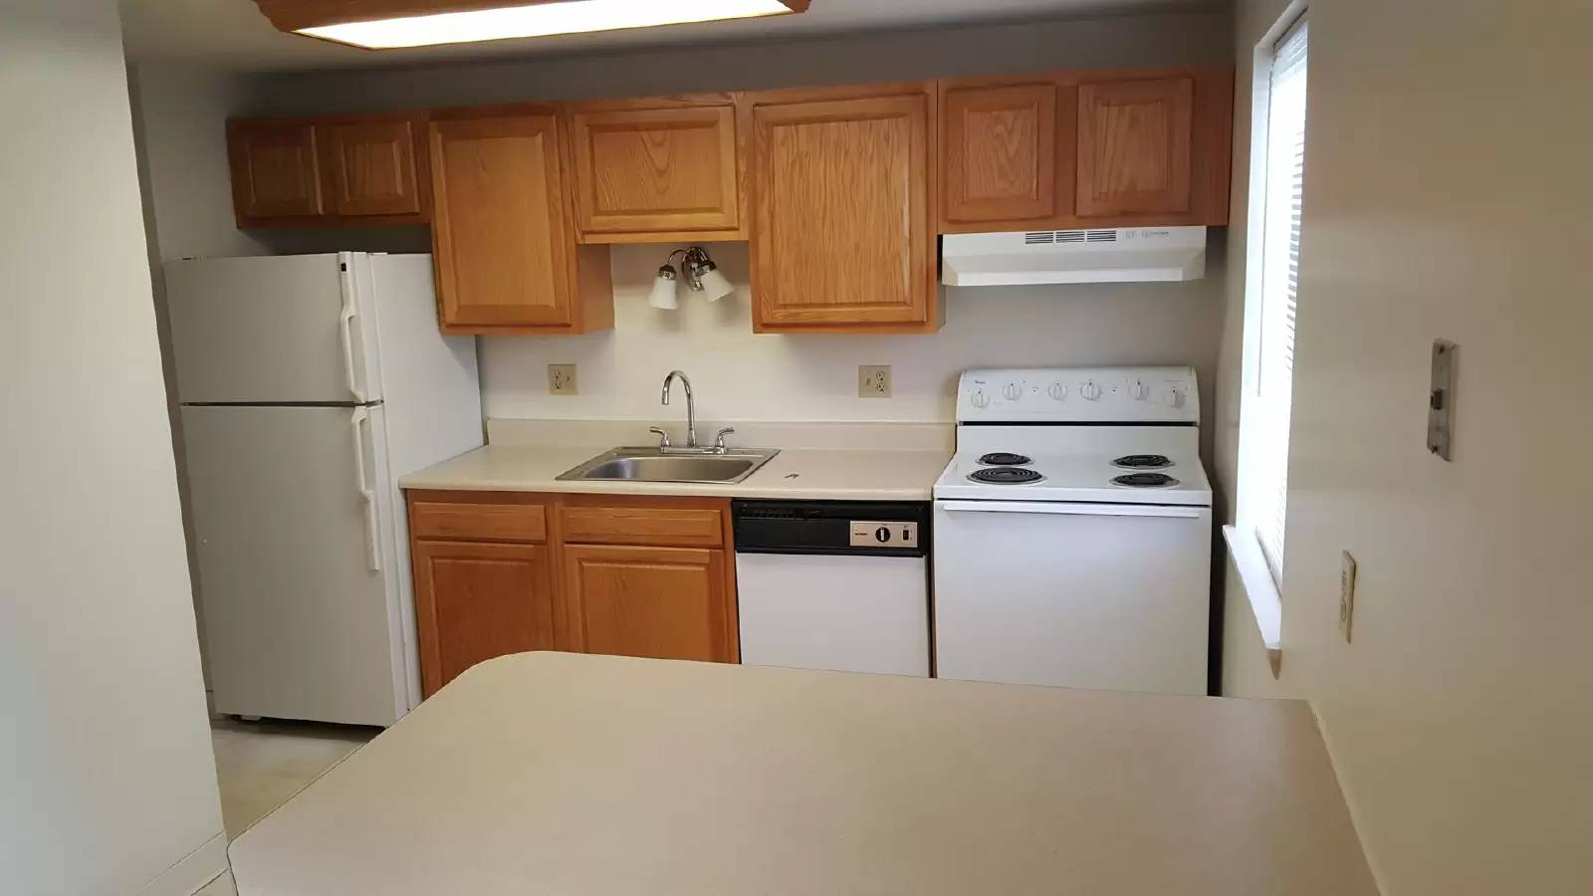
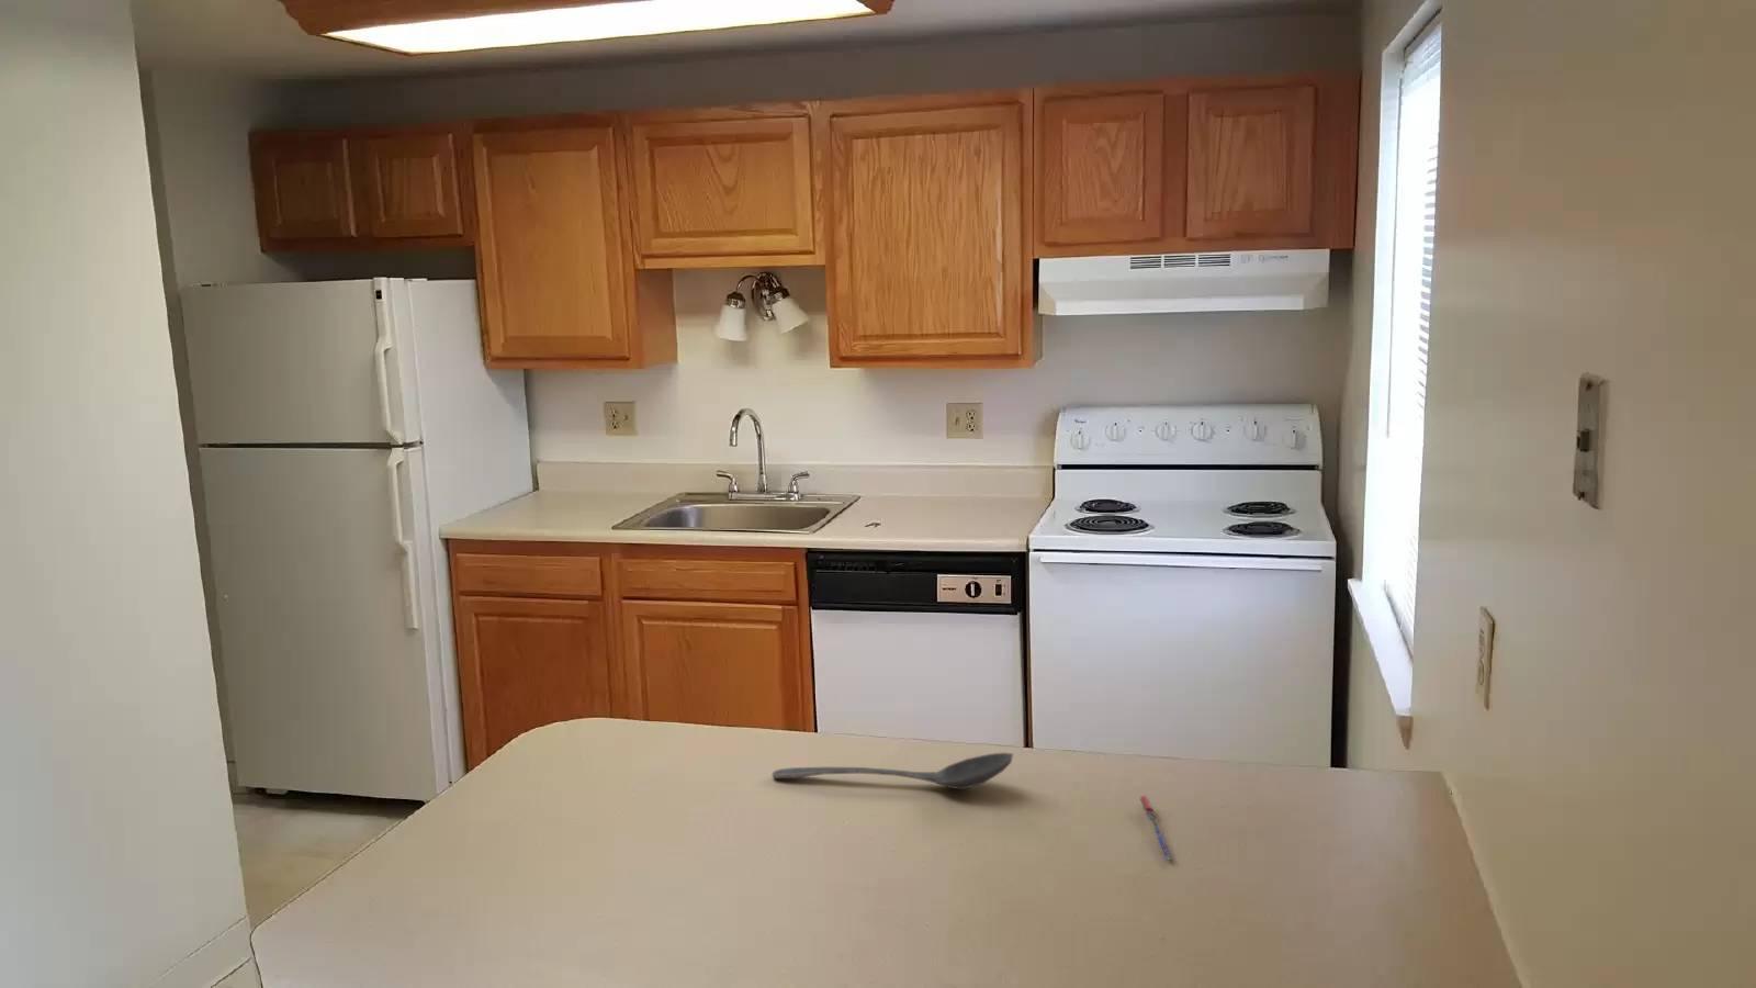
+ stirrer [771,752,1014,790]
+ pen [1140,795,1176,861]
